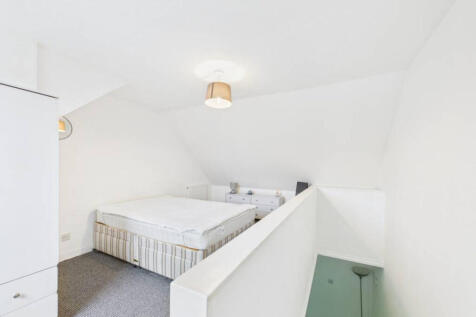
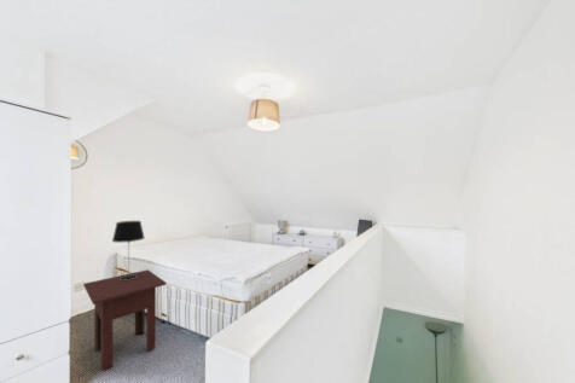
+ table lamp [111,220,145,280]
+ side table [82,268,168,372]
